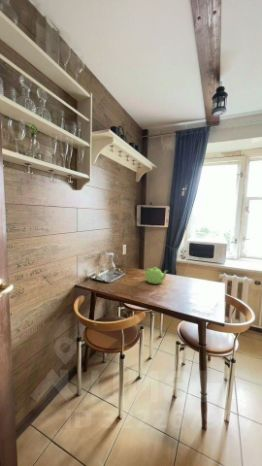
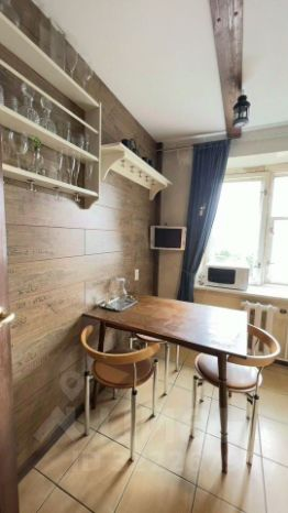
- teapot [144,266,169,285]
